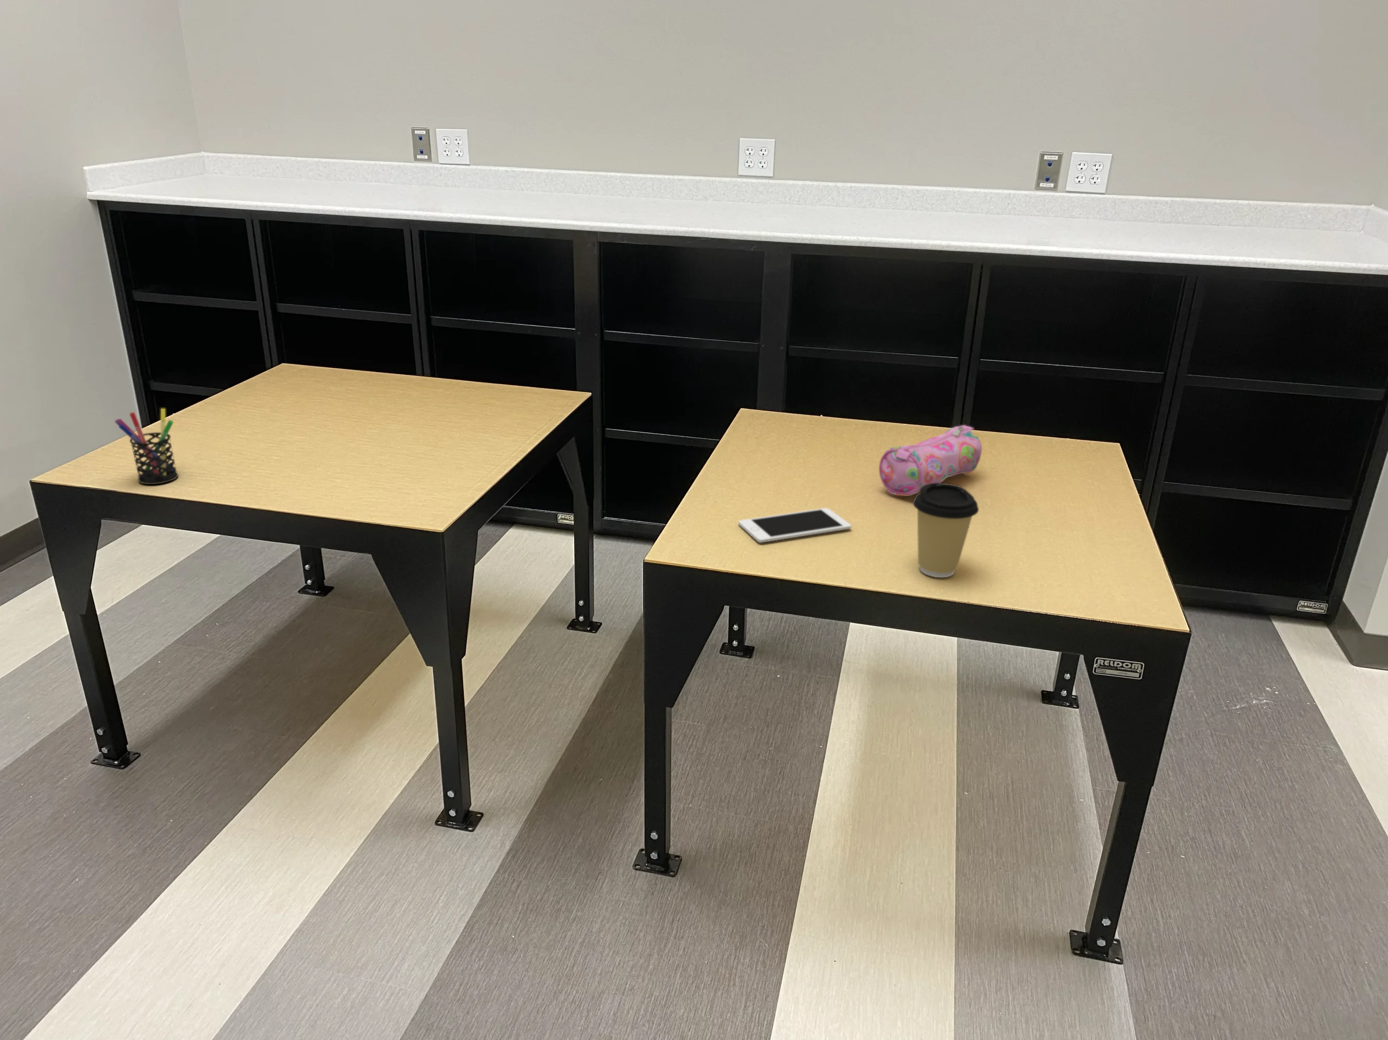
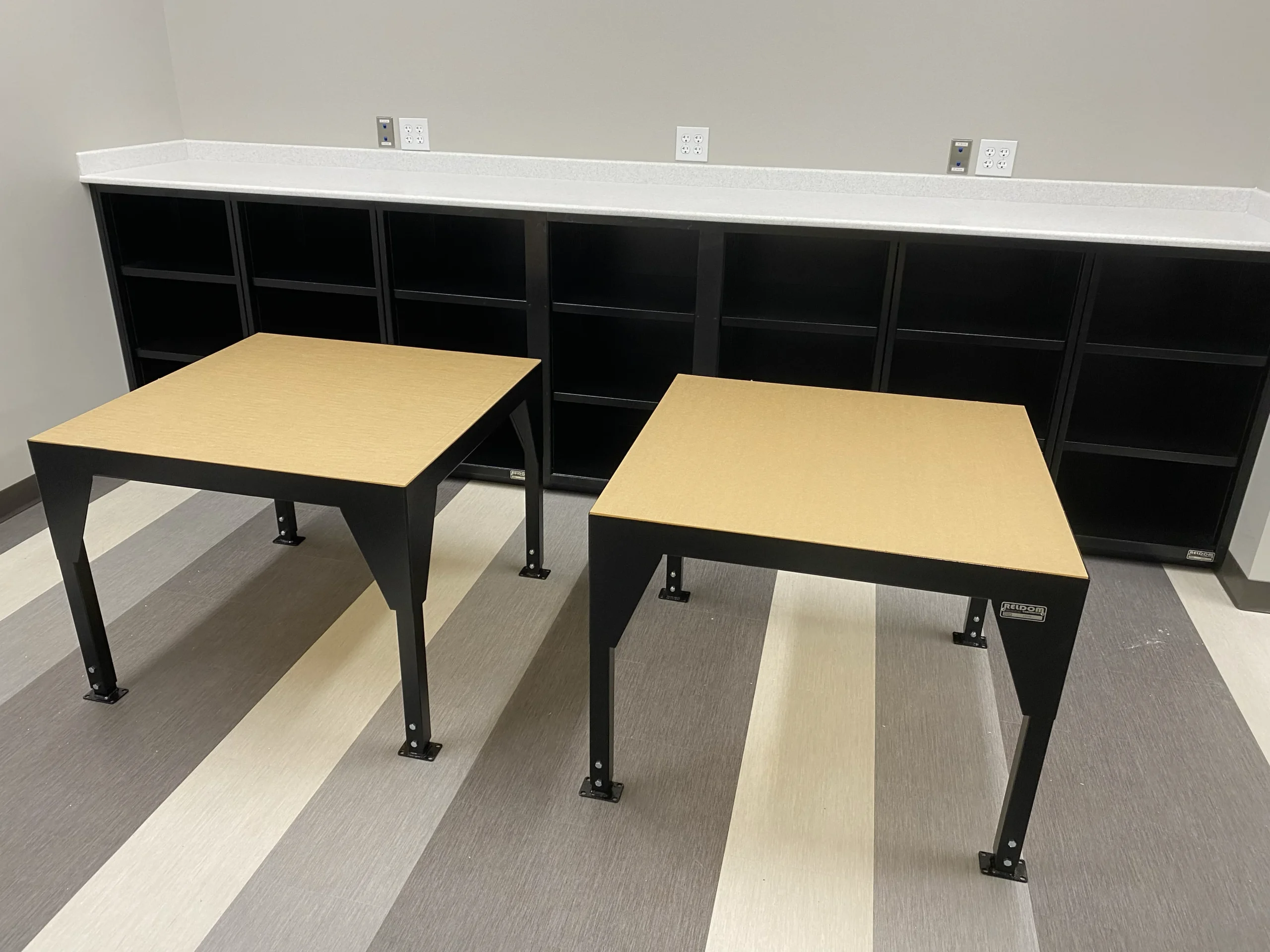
- cell phone [738,508,851,543]
- pencil case [879,425,983,497]
- coffee cup [911,483,979,578]
- pen holder [114,407,179,485]
